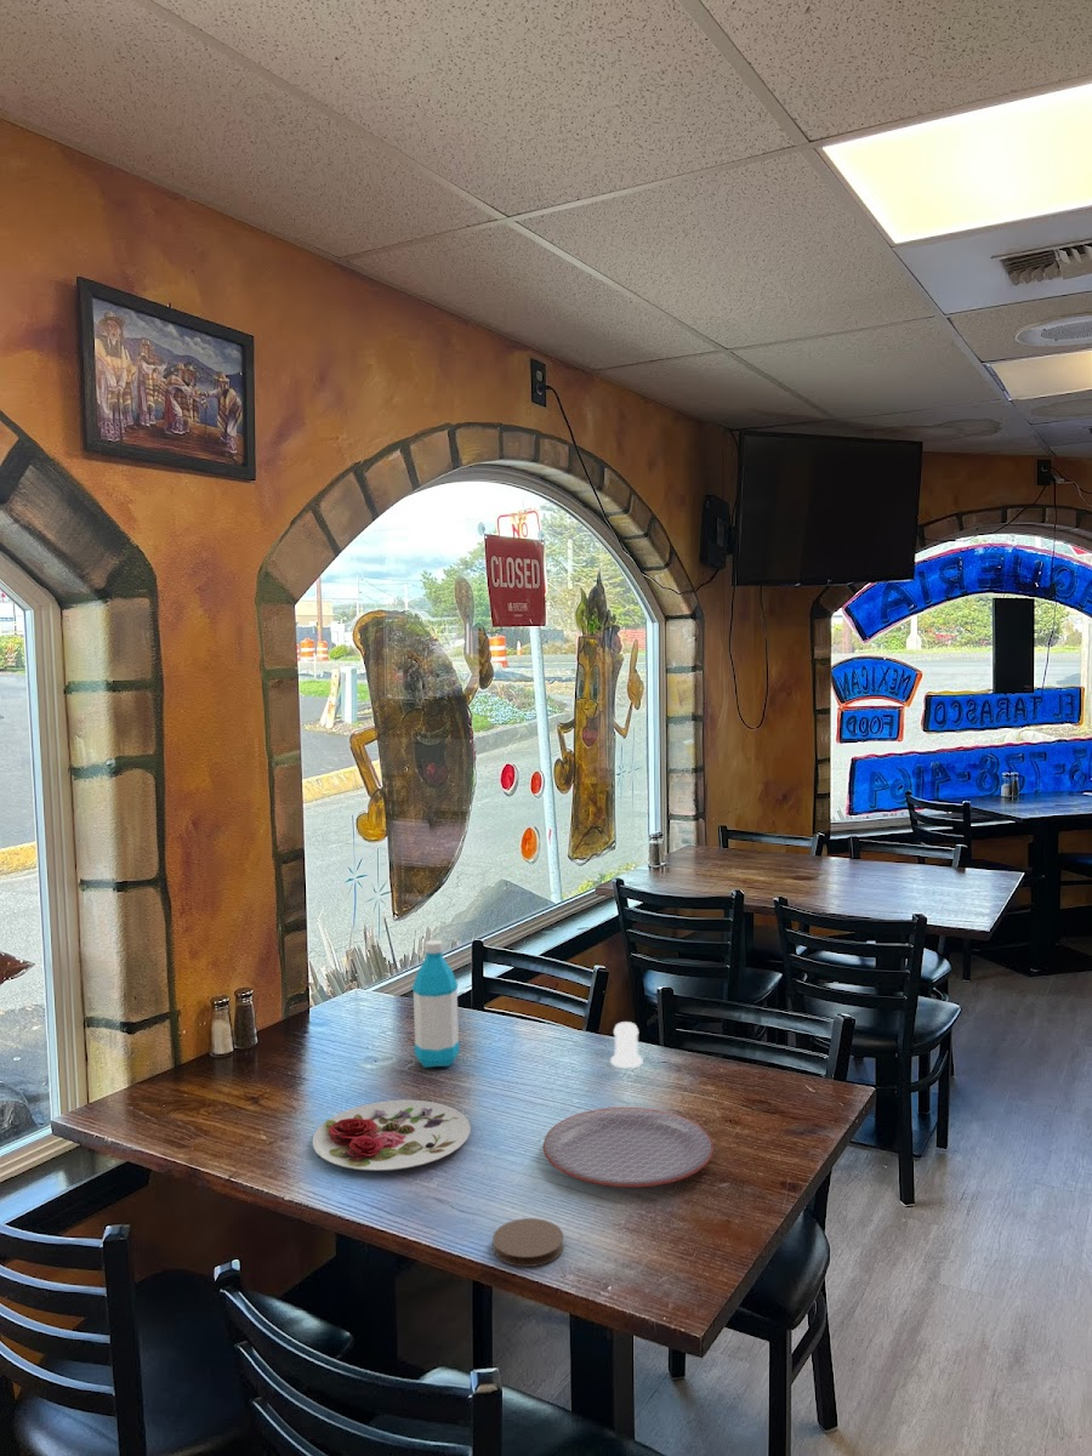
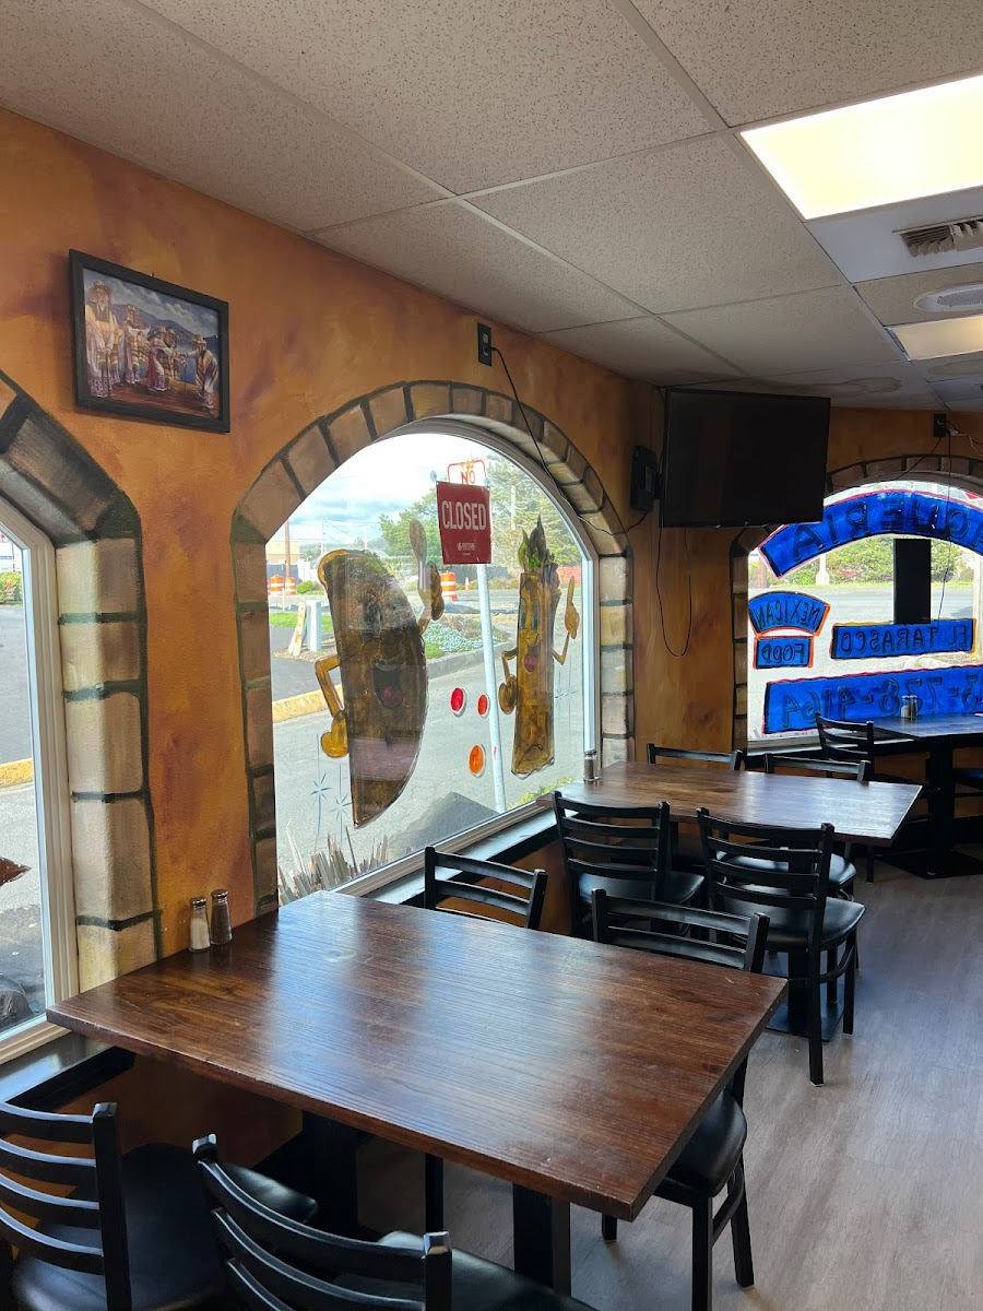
- water bottle [411,939,461,1069]
- plate [542,1107,715,1188]
- salt shaker [609,1020,643,1069]
- plate [312,1099,472,1172]
- coaster [491,1217,565,1268]
